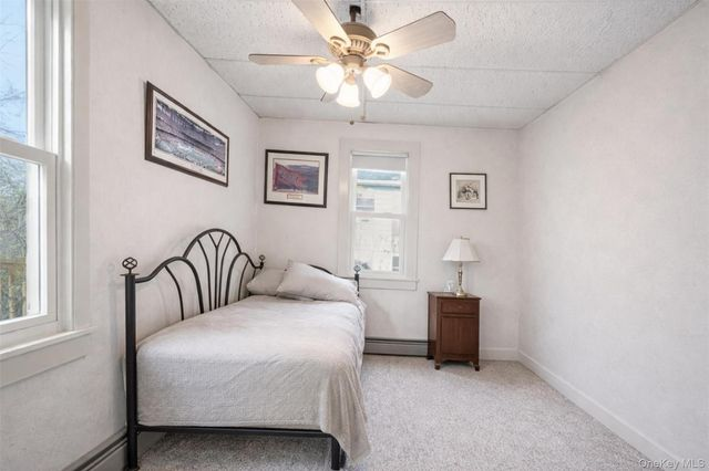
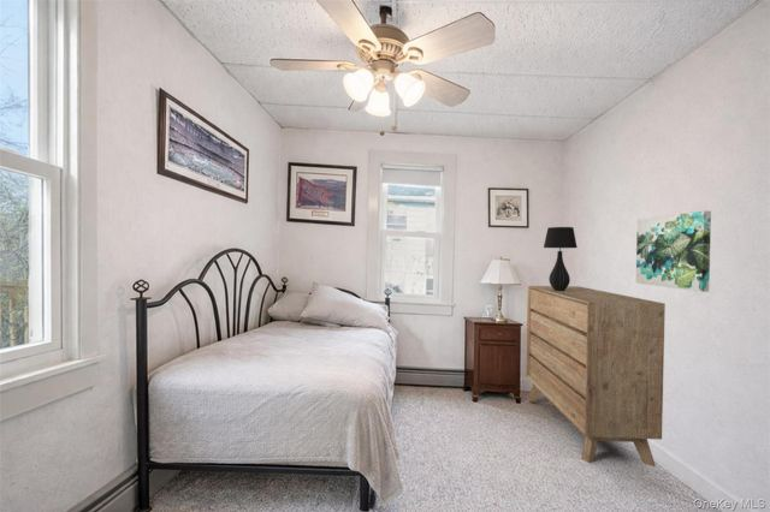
+ table lamp [543,226,579,291]
+ wall art [635,210,712,293]
+ dresser [525,285,667,468]
